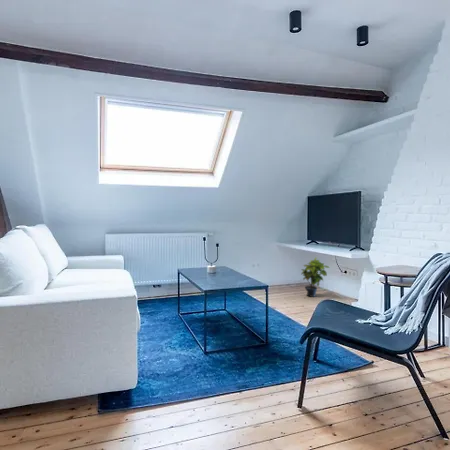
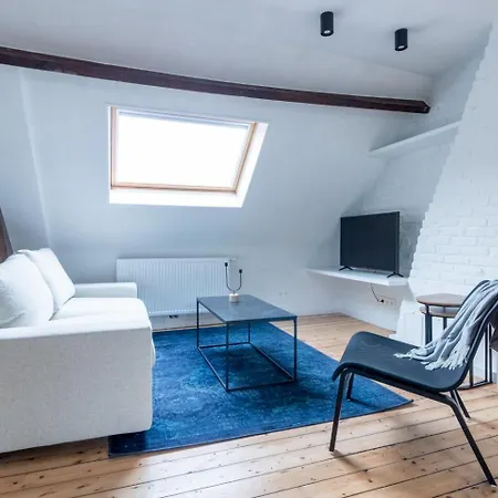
- potted plant [300,256,331,298]
